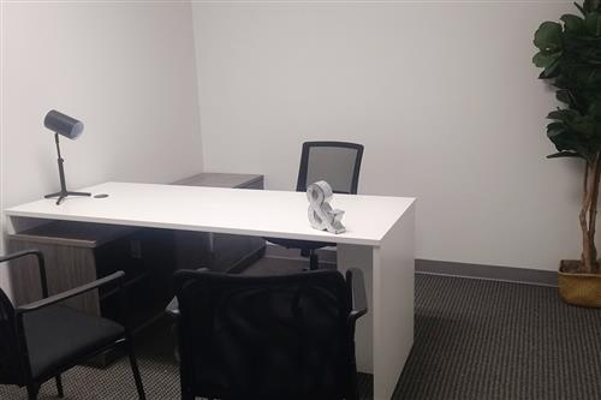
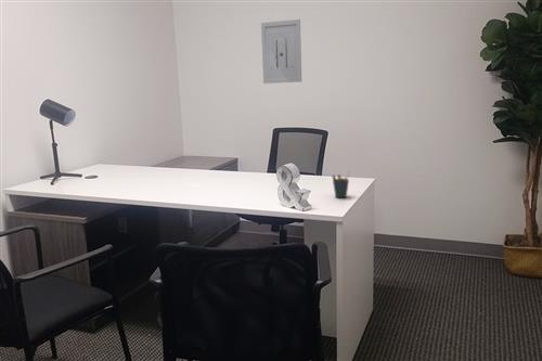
+ pen holder [331,171,350,198]
+ wall art [260,18,302,85]
